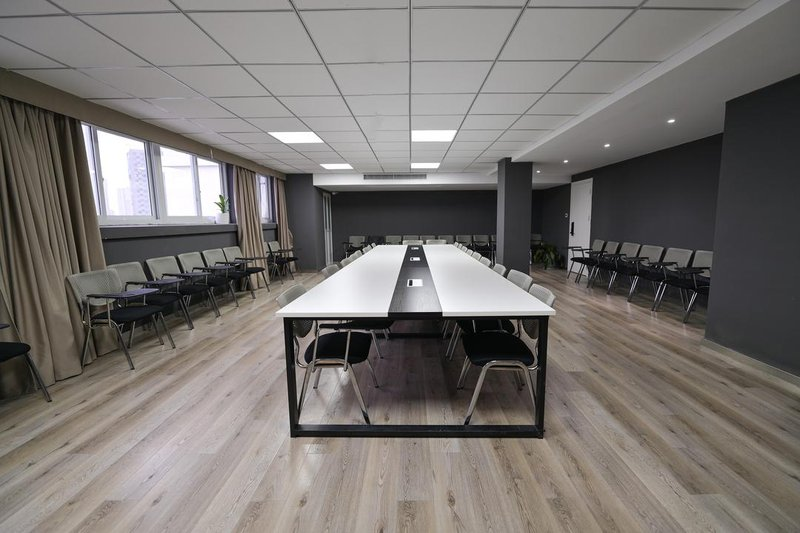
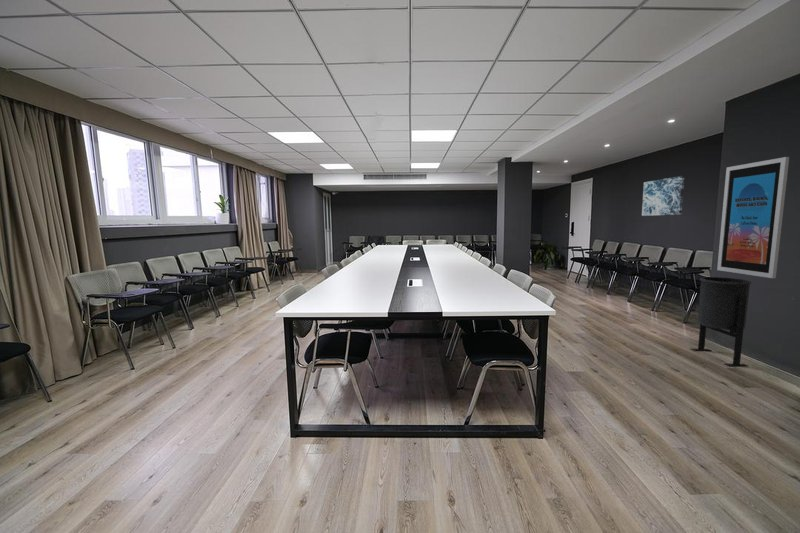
+ wall art [641,175,686,217]
+ poster [716,156,790,279]
+ trash can [690,276,752,367]
